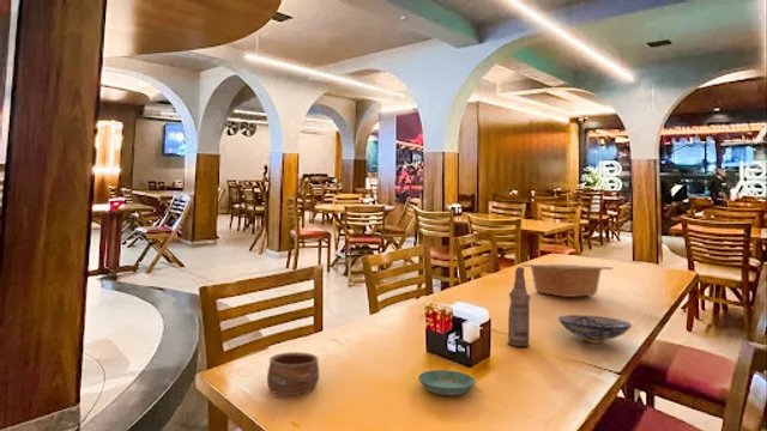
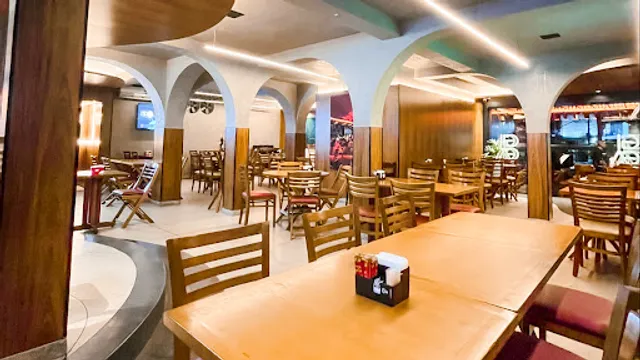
- bowl [557,314,633,345]
- saucer [417,369,477,396]
- bottle [507,266,531,347]
- serving bowl [519,263,614,298]
- pottery [266,351,320,396]
